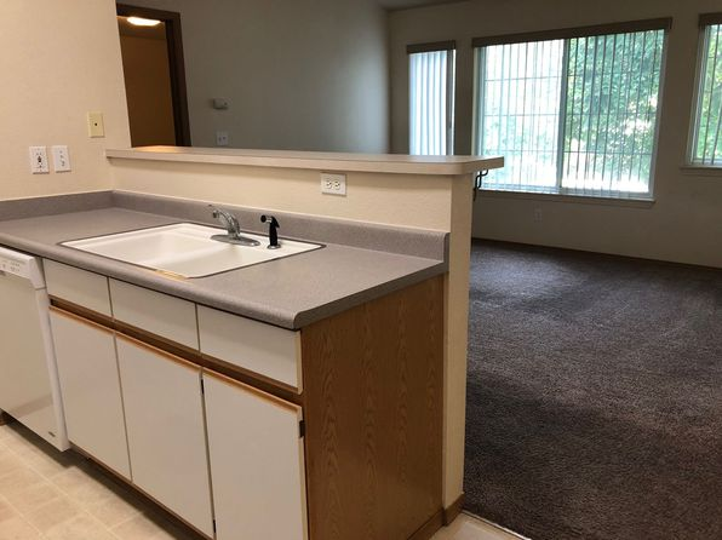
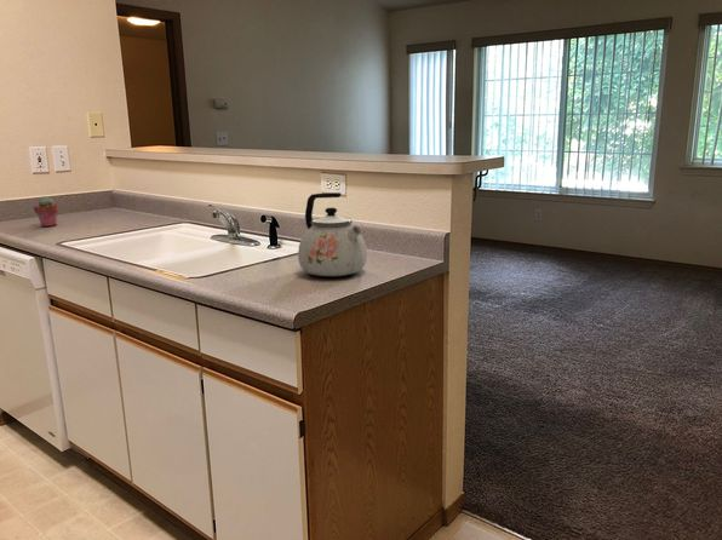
+ potted succulent [33,196,59,228]
+ kettle [297,191,368,277]
